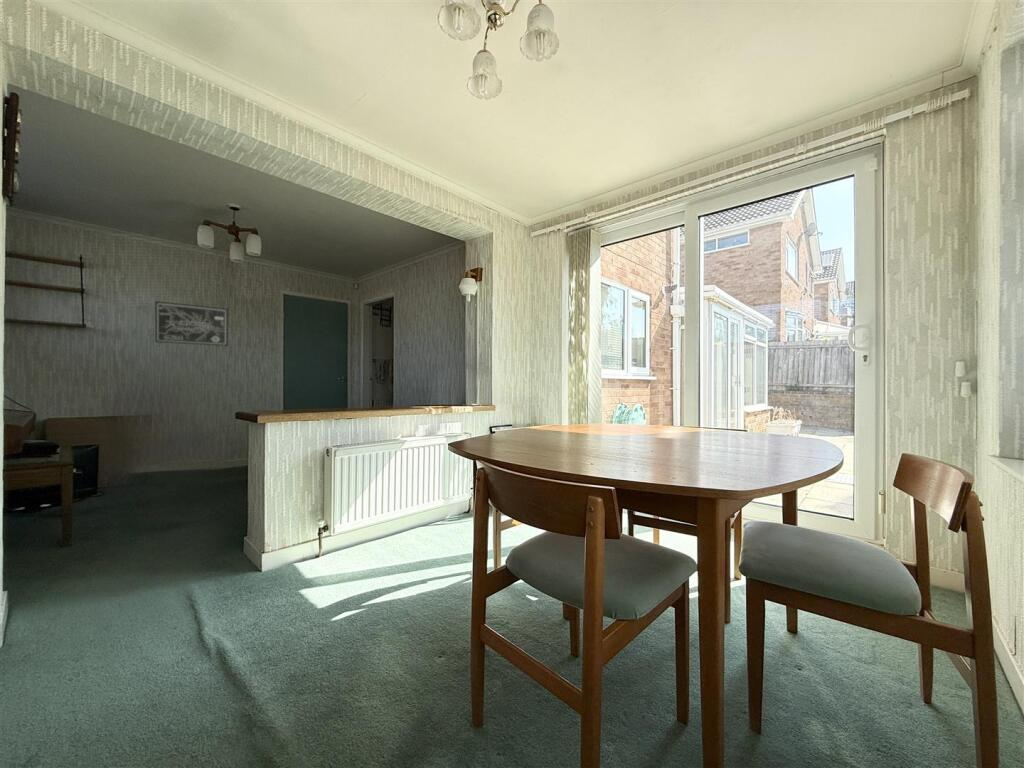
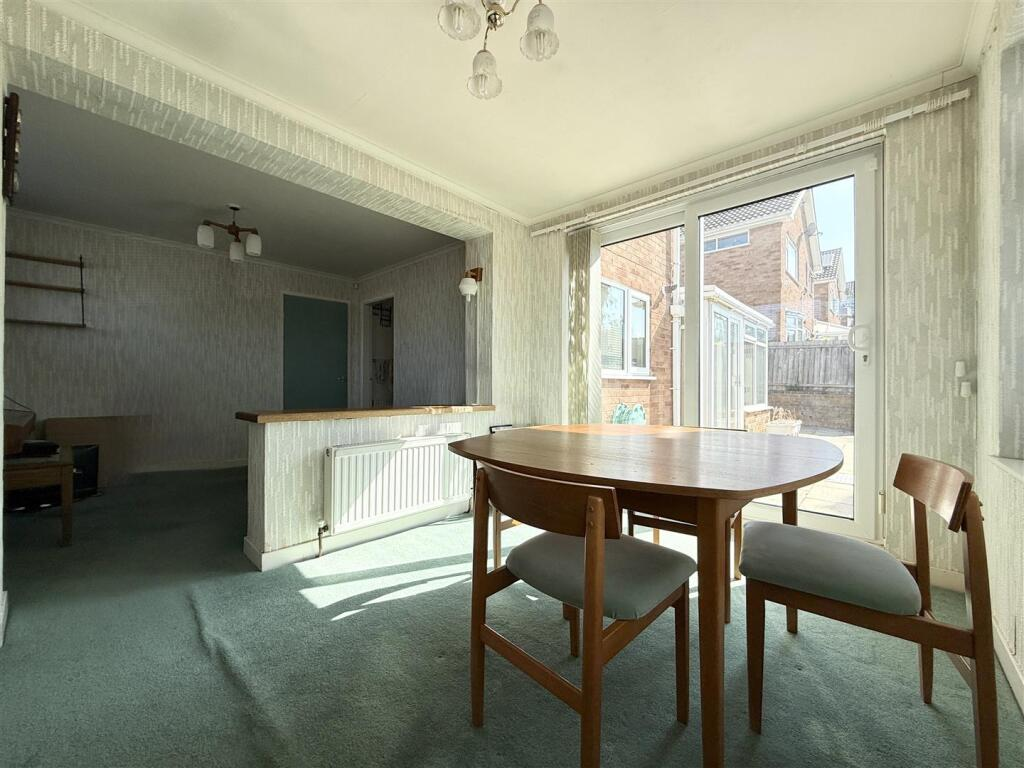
- wall art [154,300,229,347]
